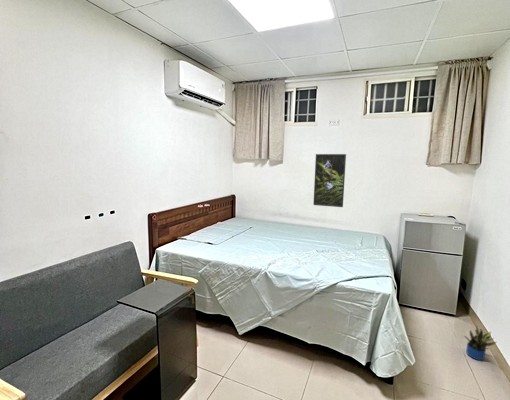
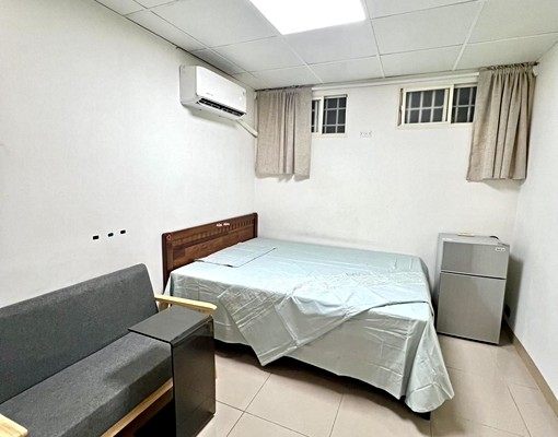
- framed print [313,153,347,208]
- potted plant [463,323,497,361]
